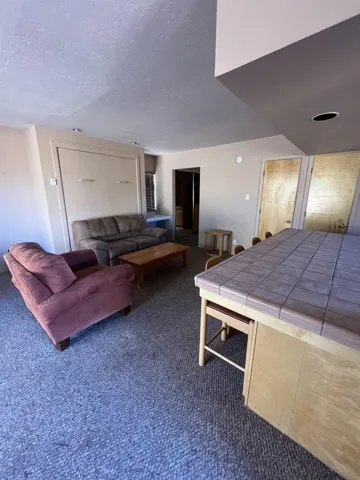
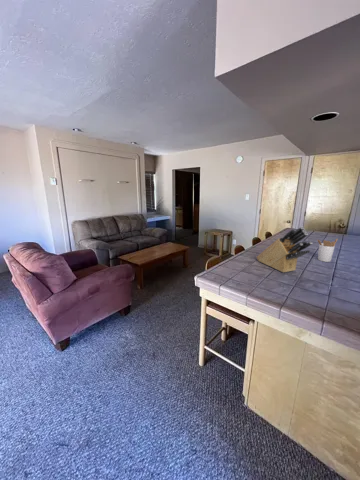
+ utensil holder [316,238,339,263]
+ knife block [256,226,313,273]
